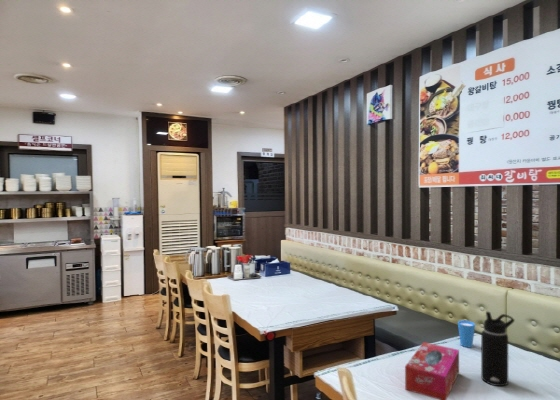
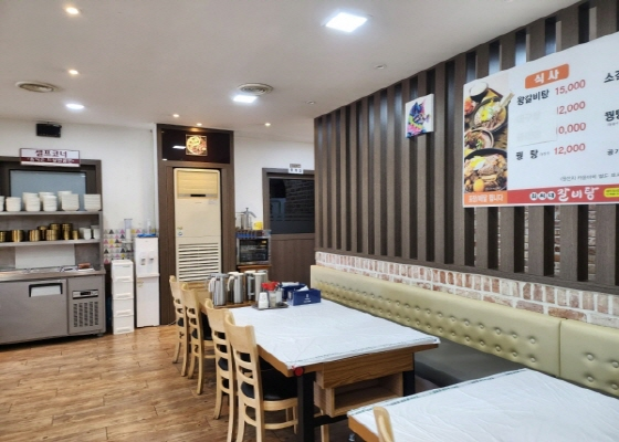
- cup [457,319,476,348]
- tissue box [404,341,460,400]
- water bottle [480,310,516,387]
